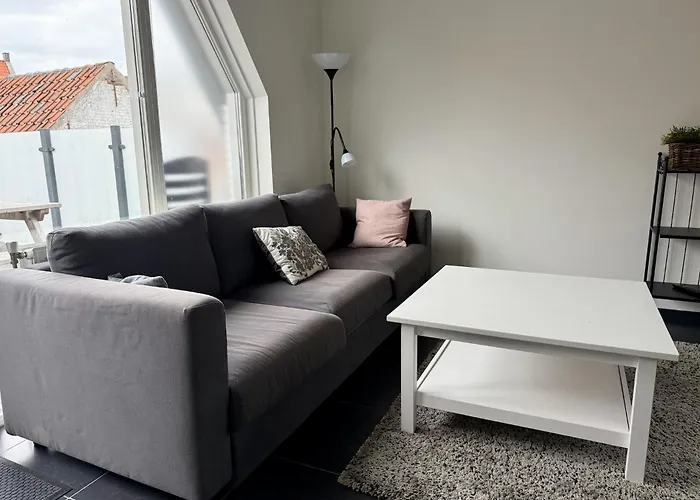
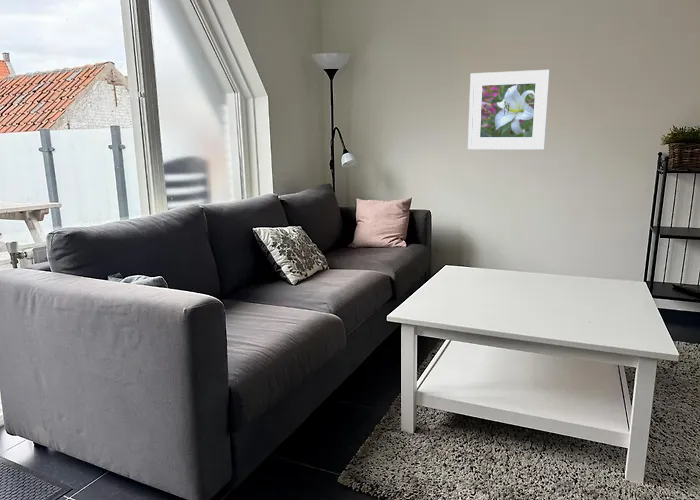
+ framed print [467,69,550,151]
